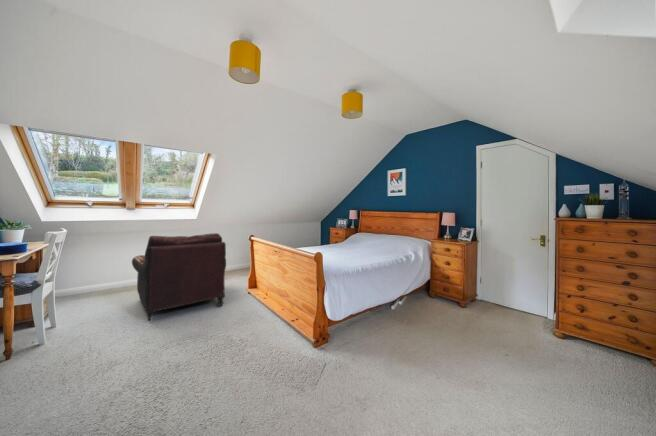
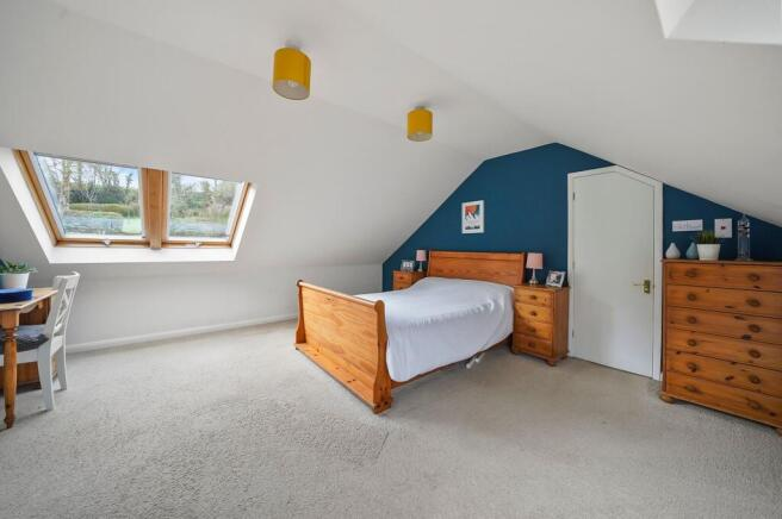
- leather [131,232,227,322]
